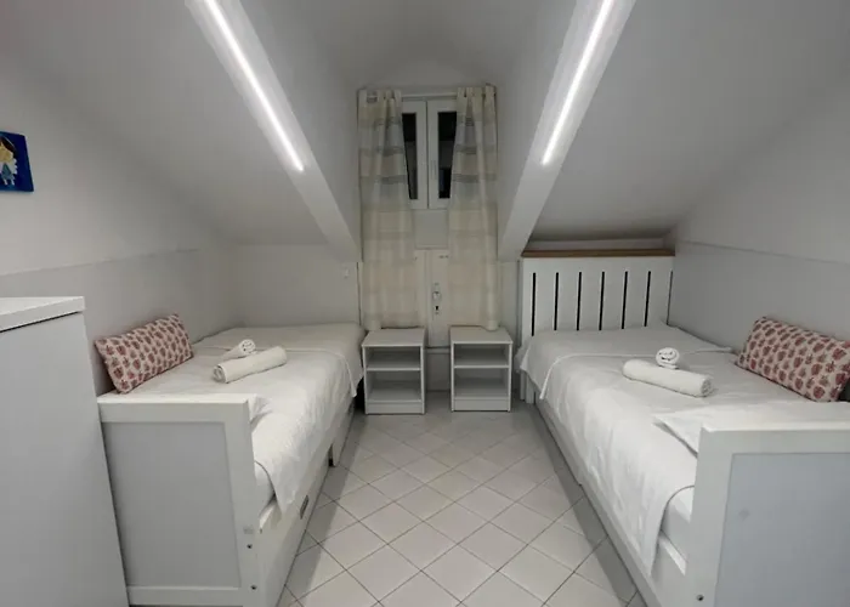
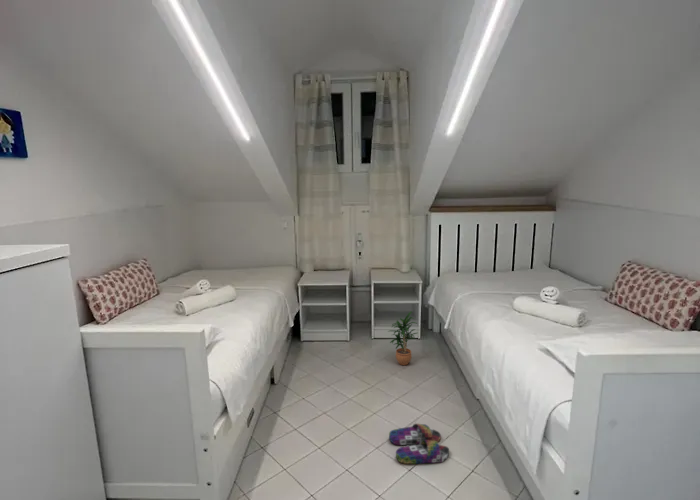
+ potted plant [387,311,418,366]
+ slippers [388,422,450,465]
